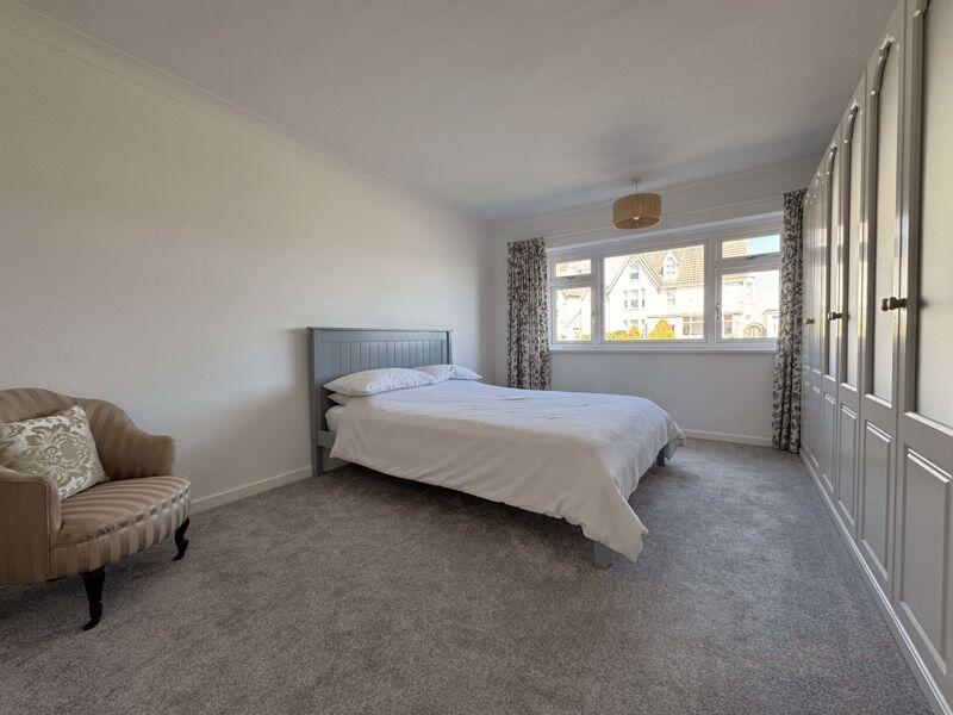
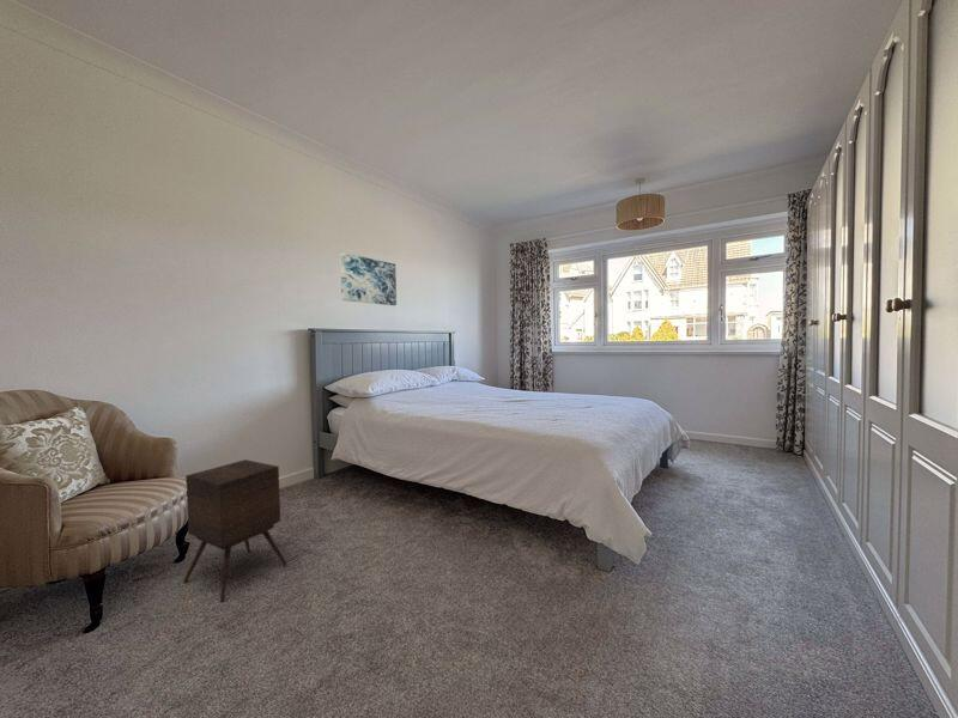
+ wall art [339,251,398,306]
+ side table [182,458,289,602]
